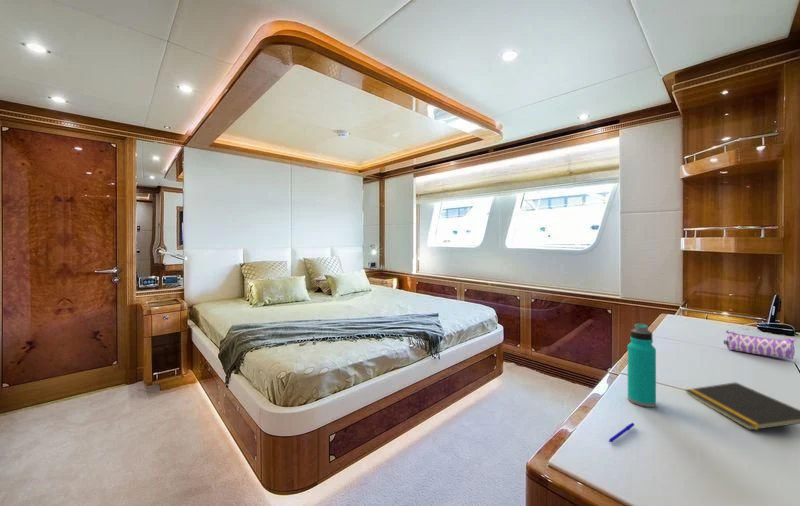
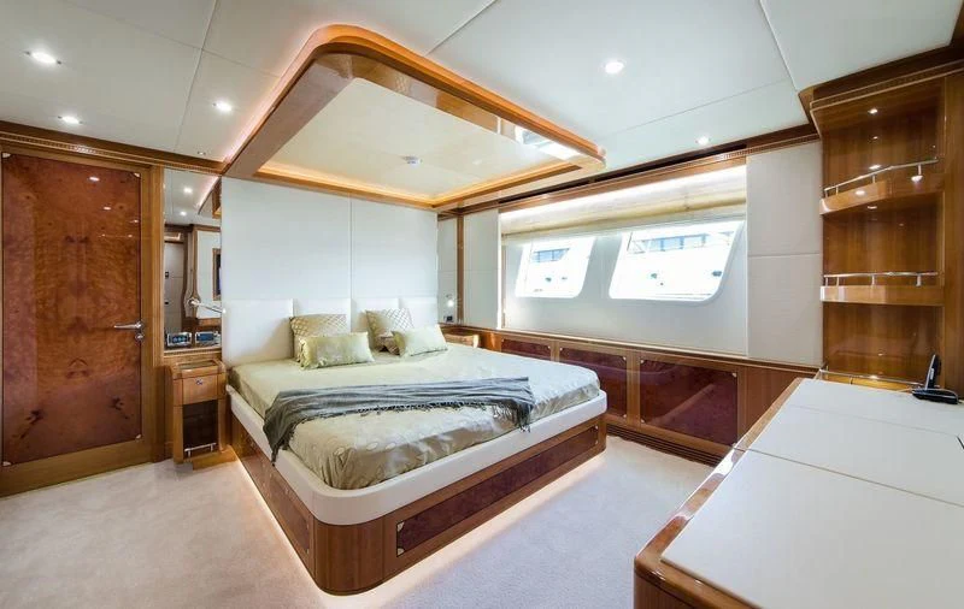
- pencil case [723,329,797,360]
- notepad [684,381,800,431]
- water bottle [627,323,657,408]
- pen [608,422,635,443]
